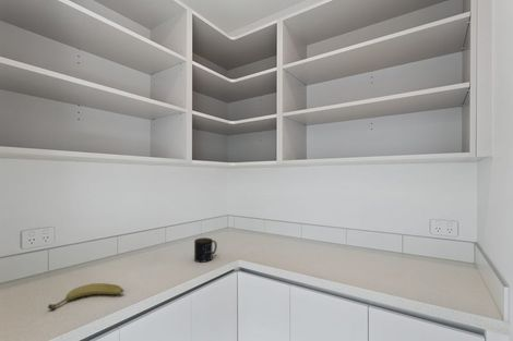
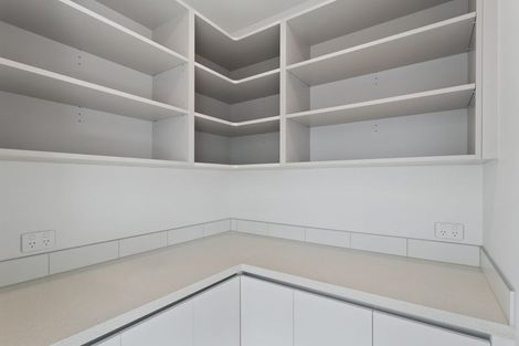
- mug [193,236,218,264]
- fruit [47,282,124,310]
